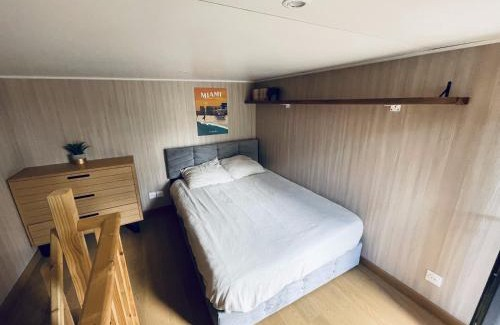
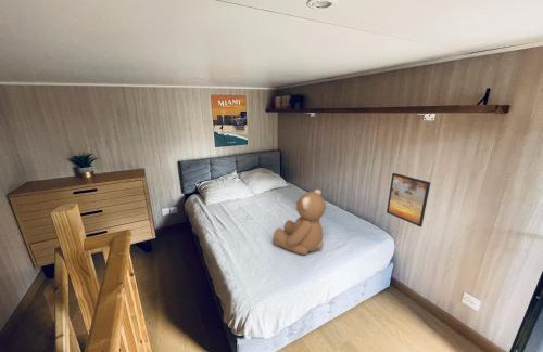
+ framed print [386,172,431,227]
+ teddy bear [273,188,327,256]
